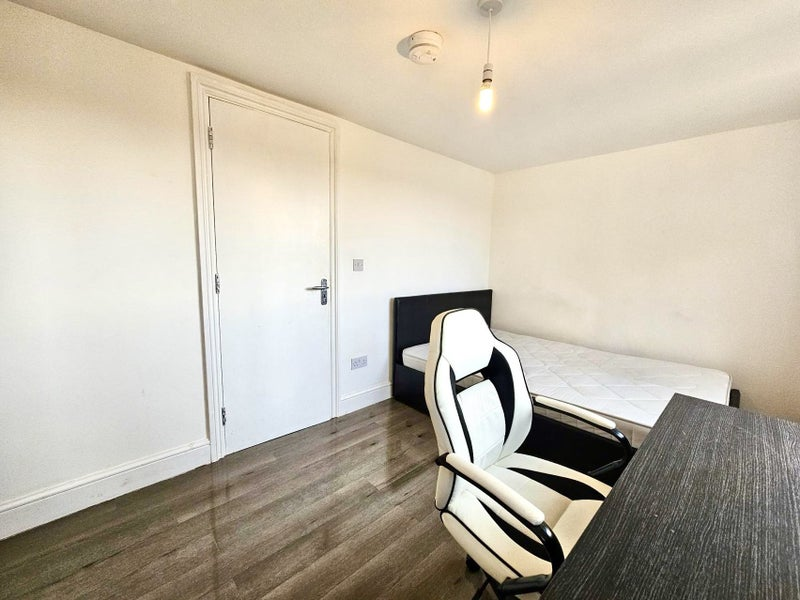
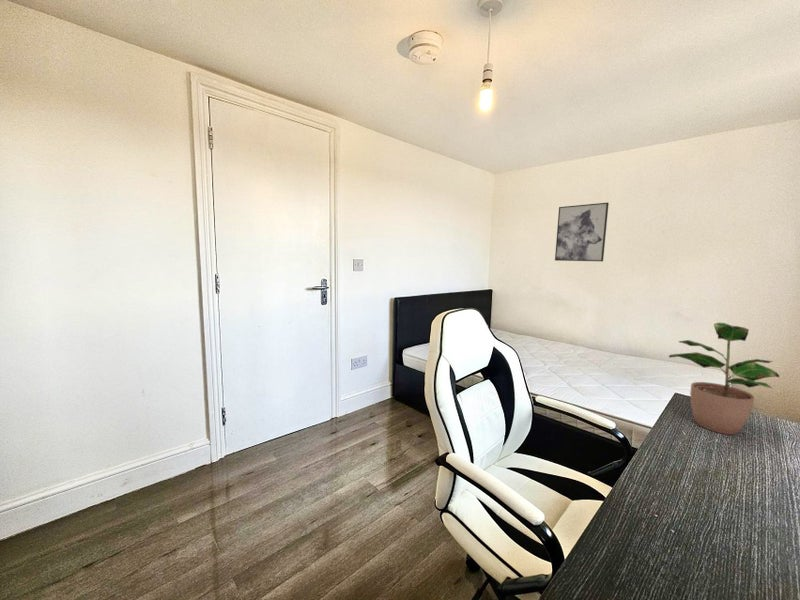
+ potted plant [668,322,780,435]
+ wall art [554,202,610,262]
